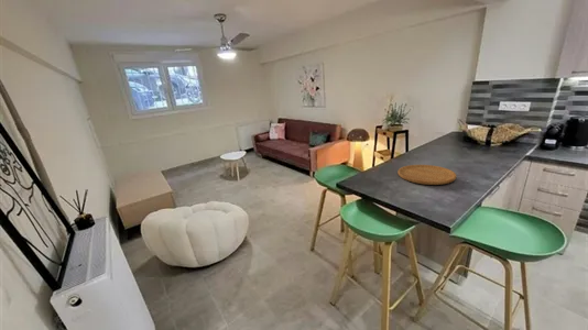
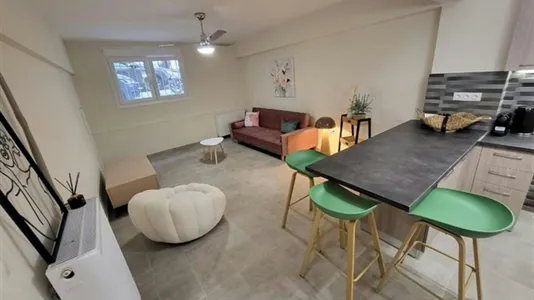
- cutting board [396,164,457,186]
